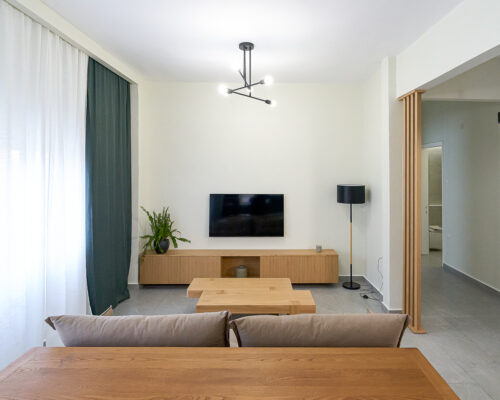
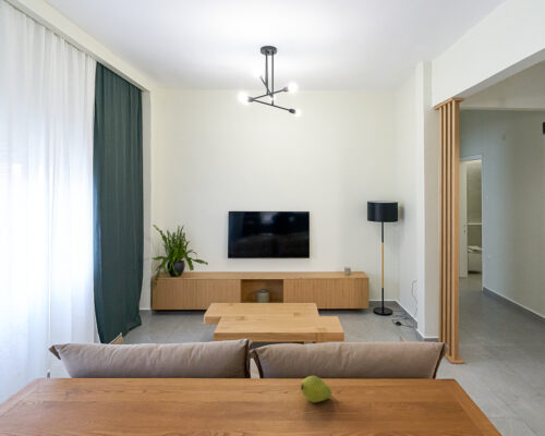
+ fruit [299,375,339,404]
